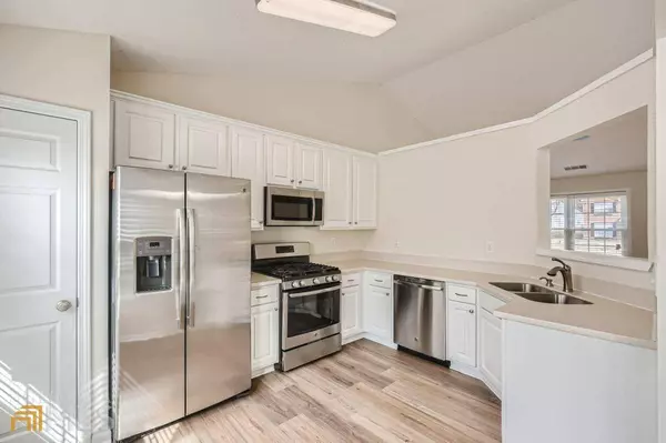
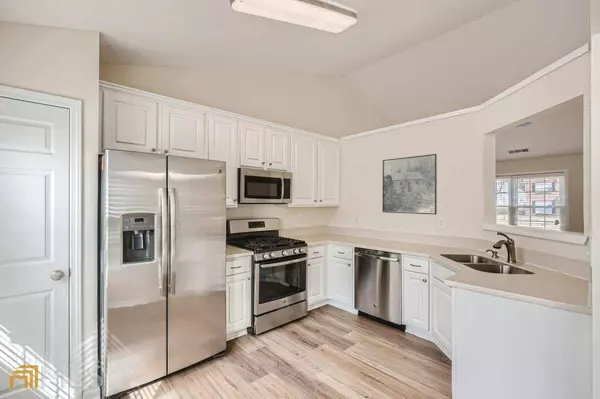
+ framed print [381,153,438,216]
